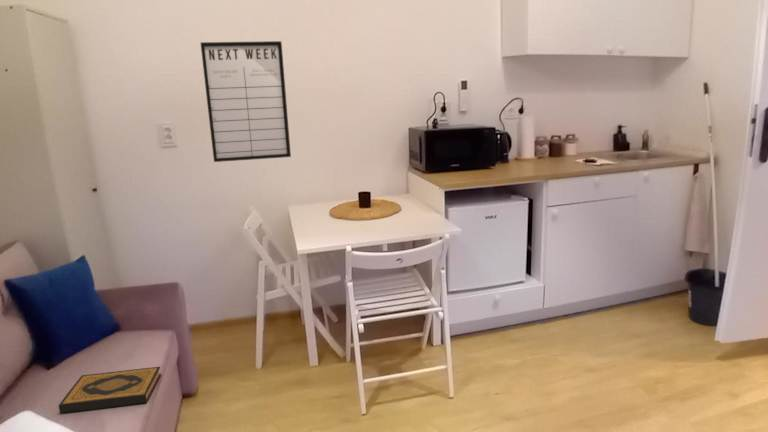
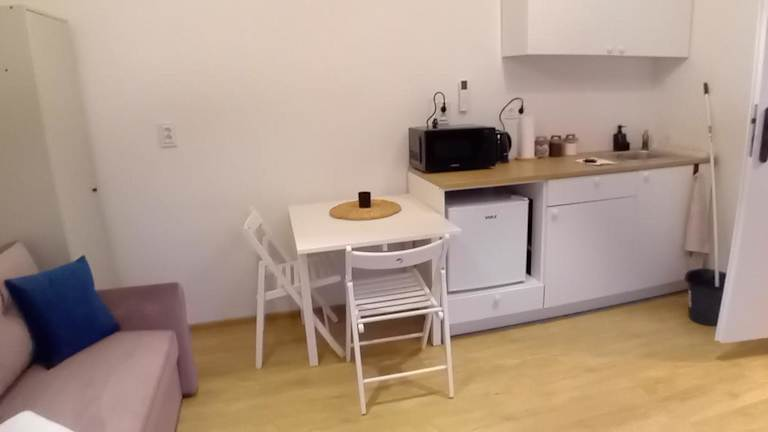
- hardback book [58,366,162,414]
- writing board [199,40,292,163]
